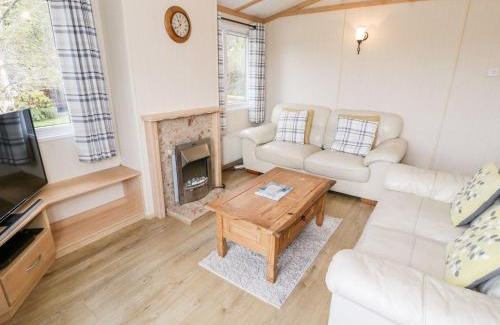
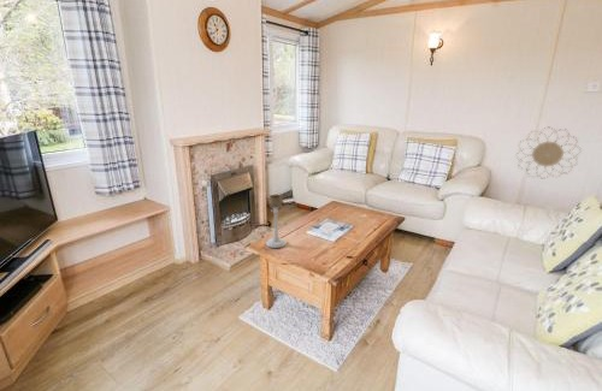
+ decorative wall piece [515,126,583,179]
+ candle holder [265,194,288,249]
